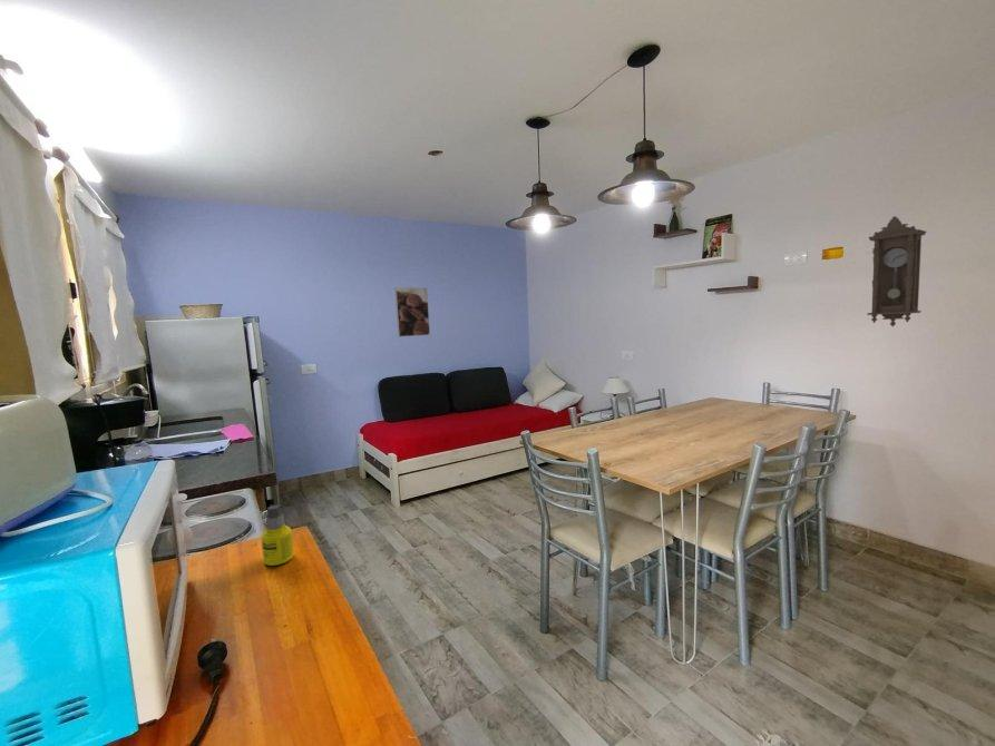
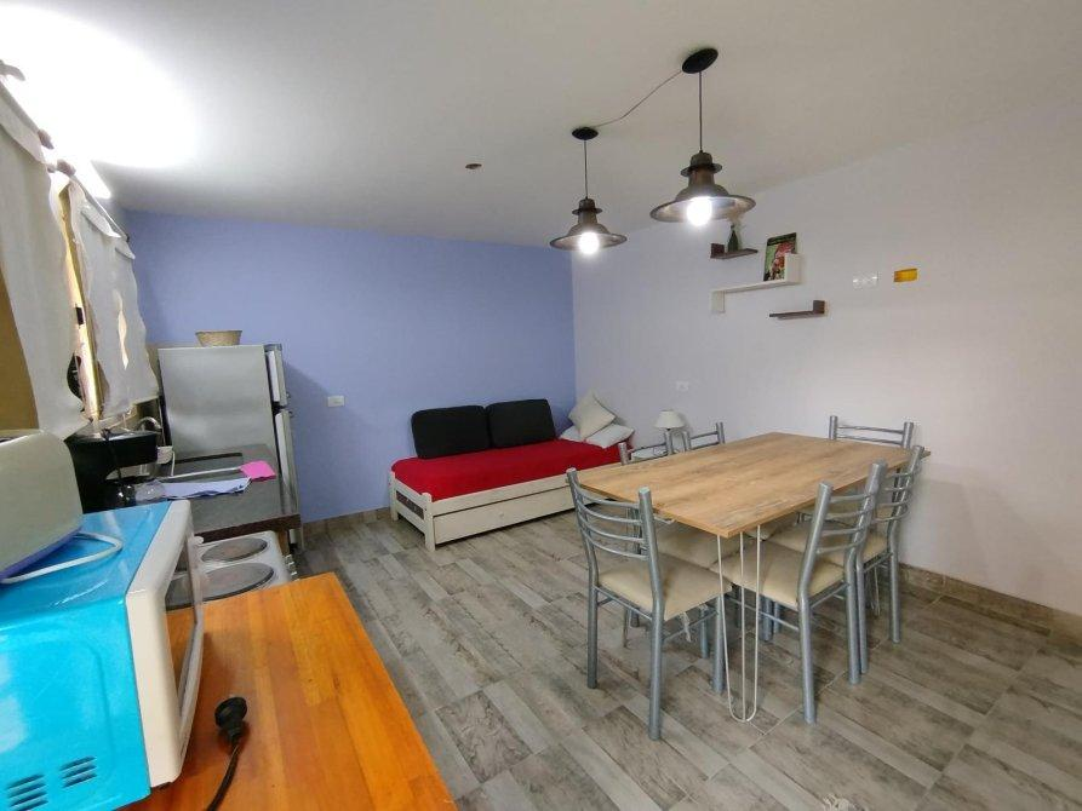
- bottle [261,504,294,567]
- pendulum clock [866,215,927,327]
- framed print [393,286,431,337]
